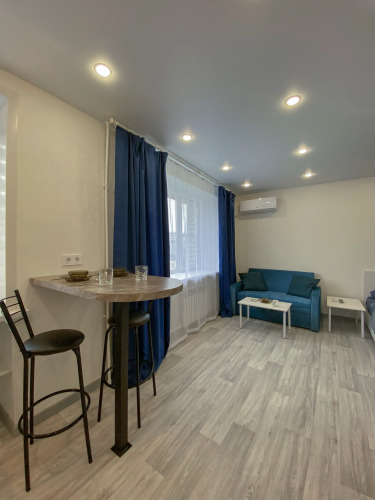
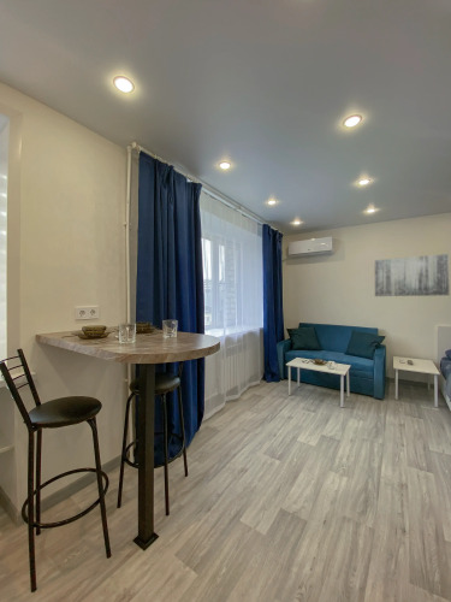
+ wall art [374,253,450,297]
